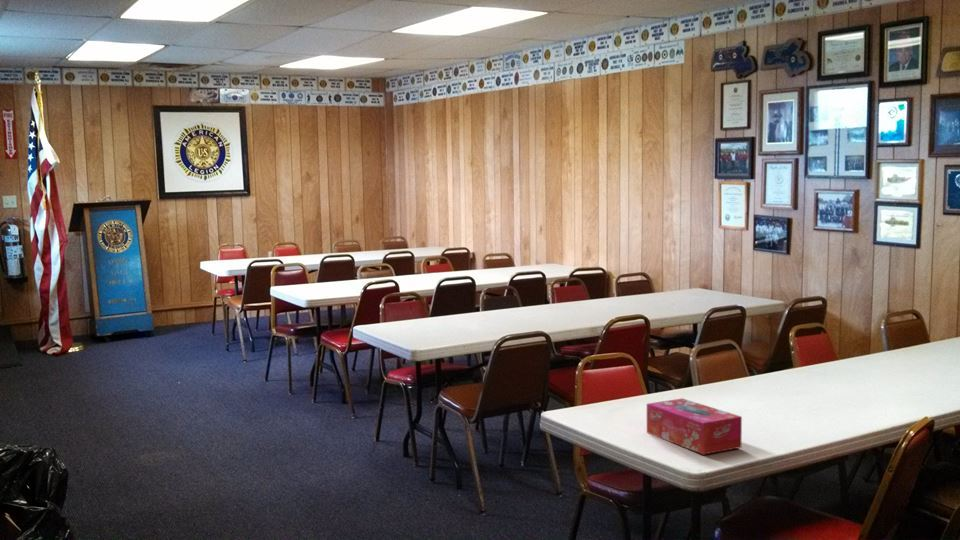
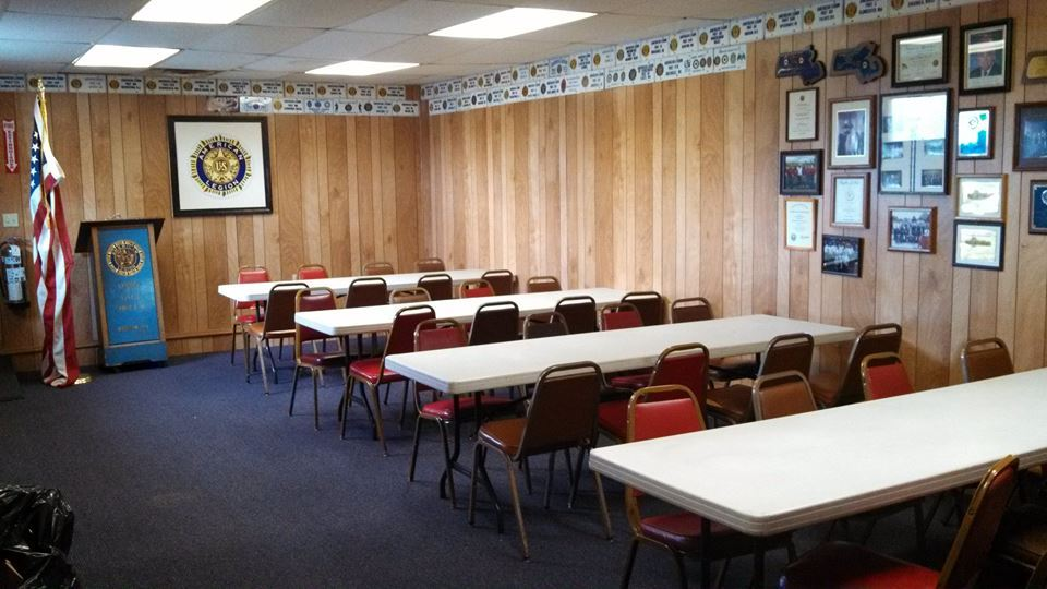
- tissue box [646,397,743,456]
